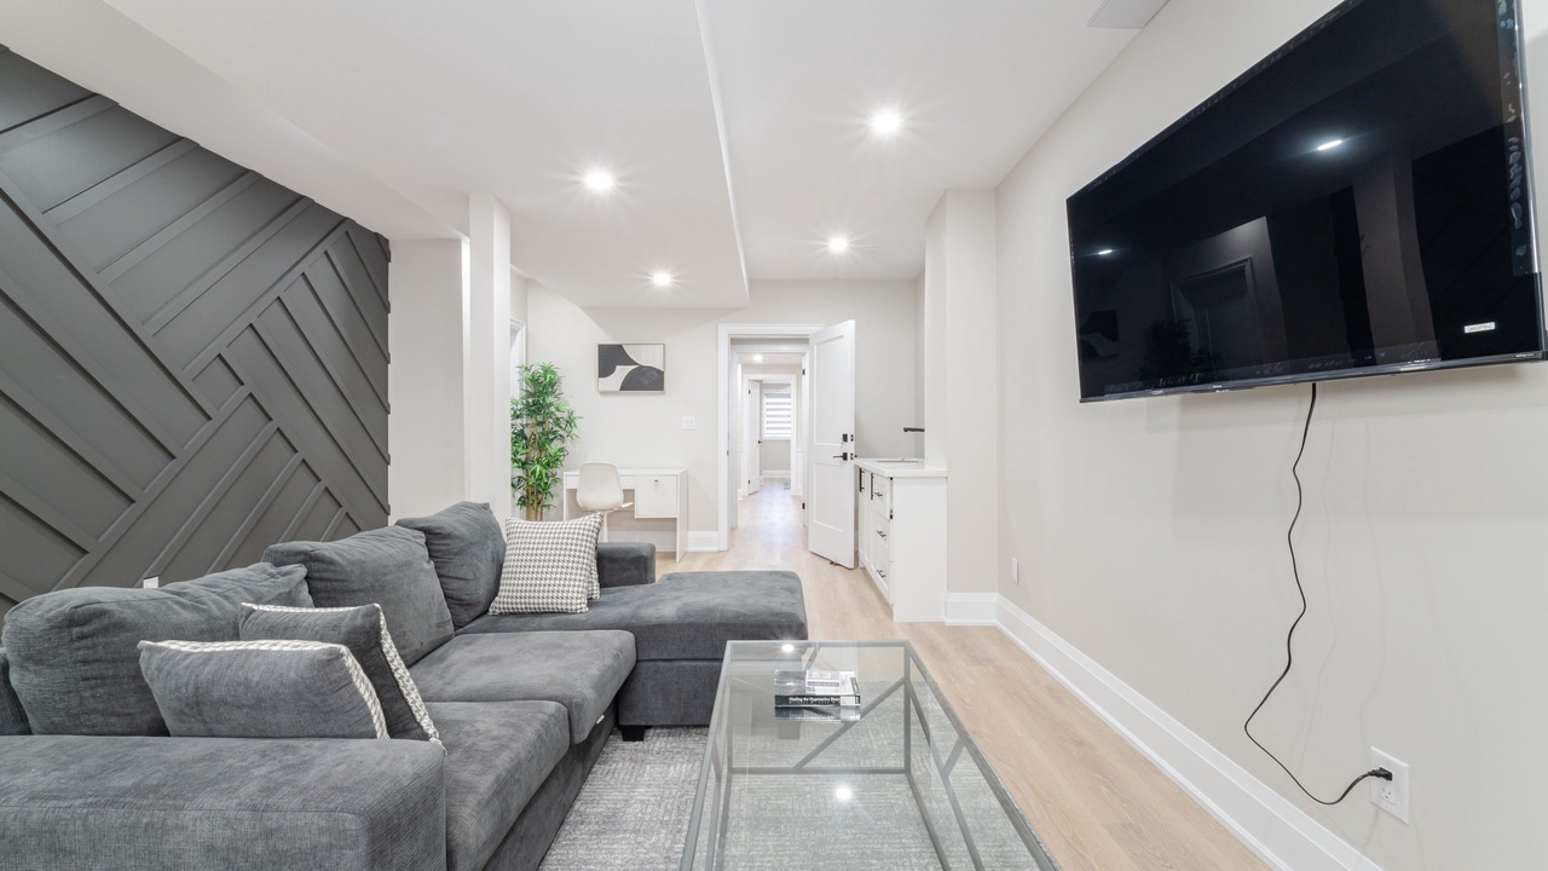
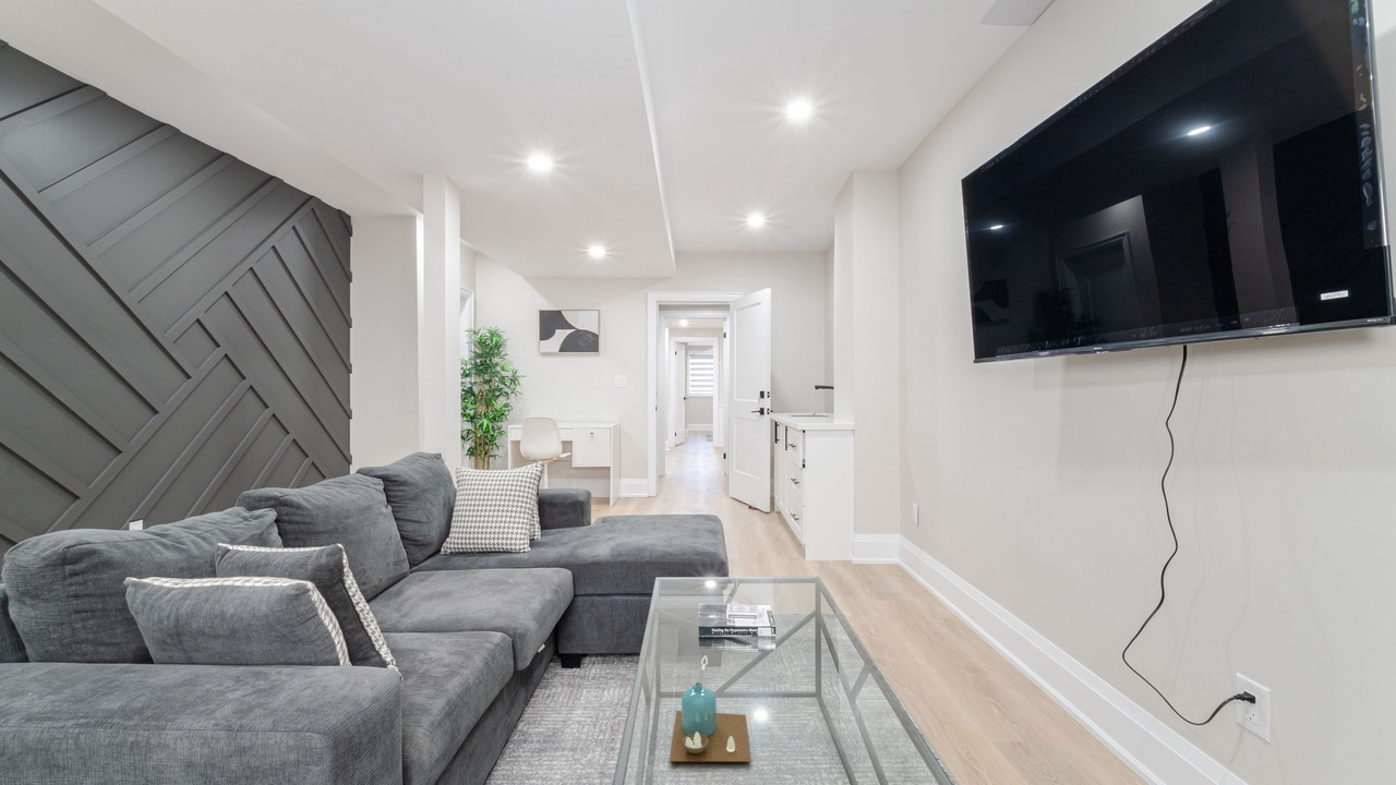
+ candle [669,654,750,763]
